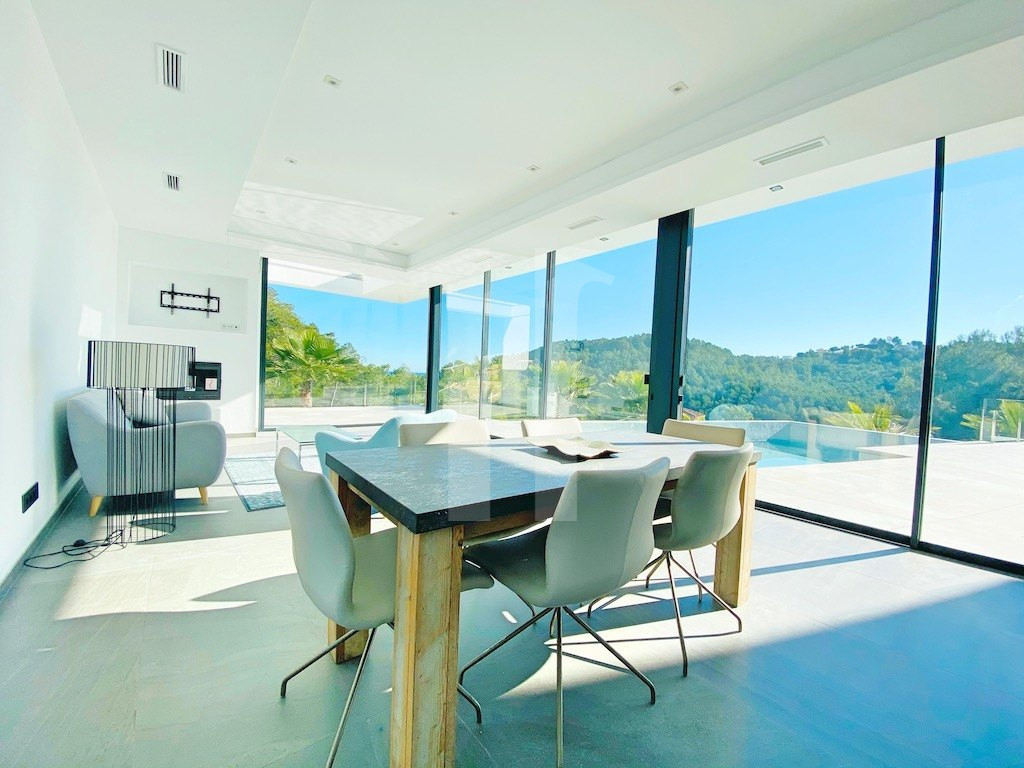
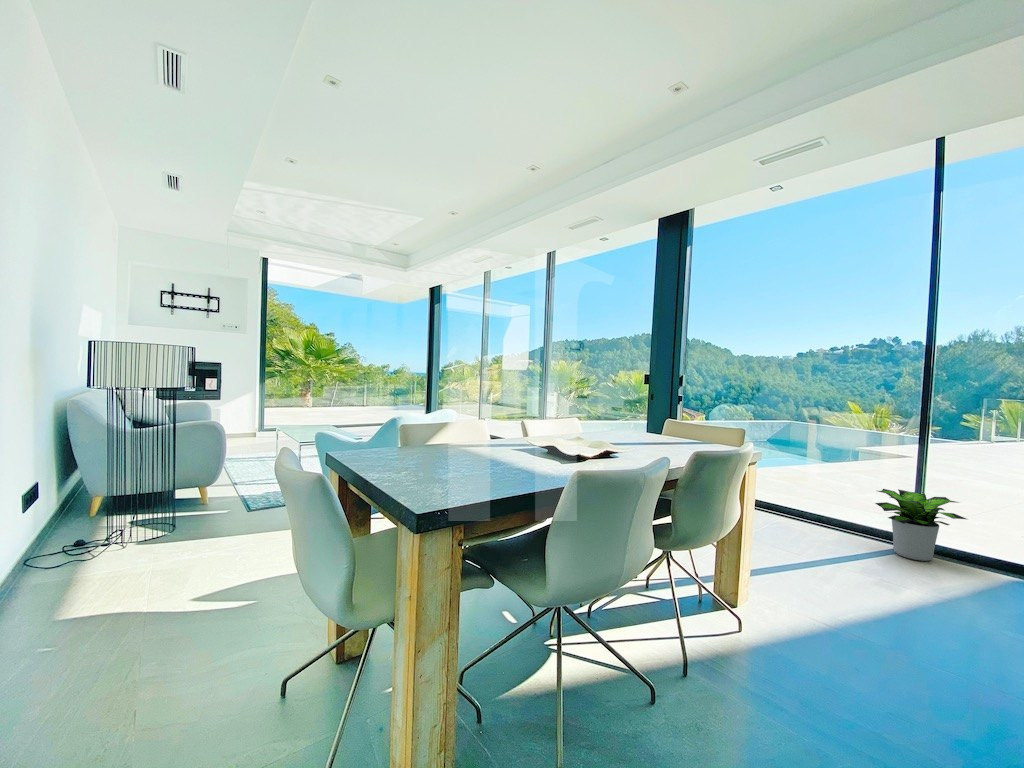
+ potted plant [874,488,969,562]
